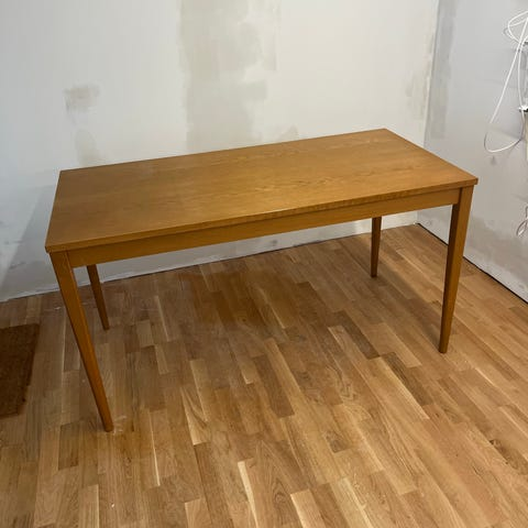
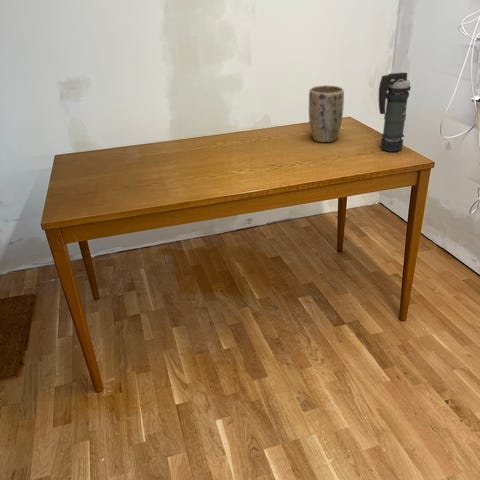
+ plant pot [308,84,345,143]
+ smoke grenade [378,72,412,153]
